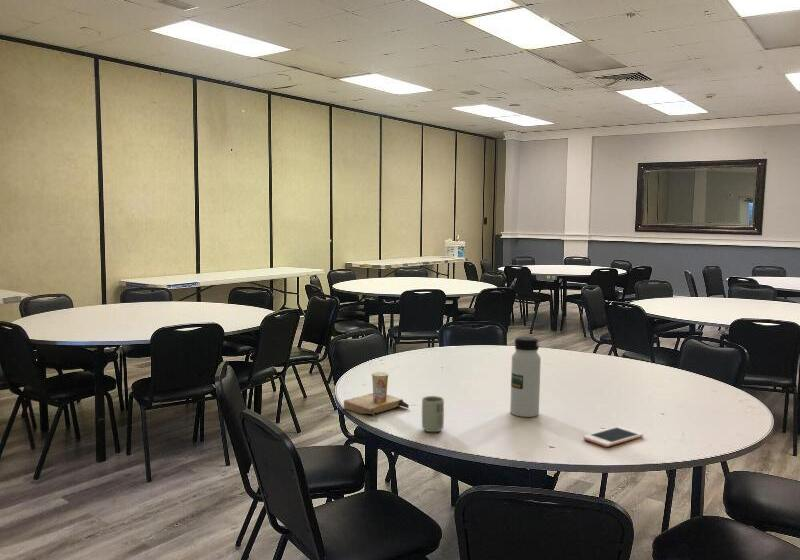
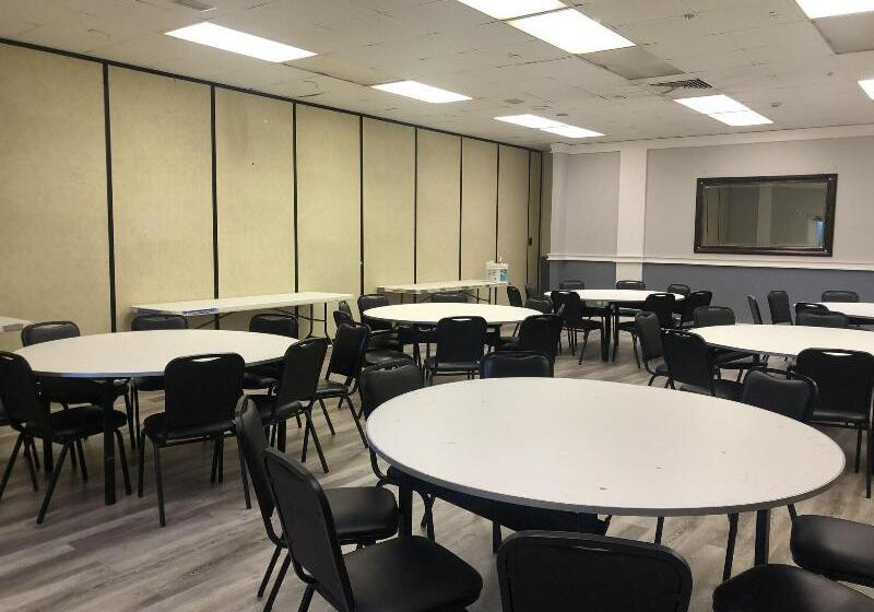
- cup [343,371,410,419]
- water bottle [509,336,542,418]
- cell phone [582,426,644,448]
- cup [421,395,445,433]
